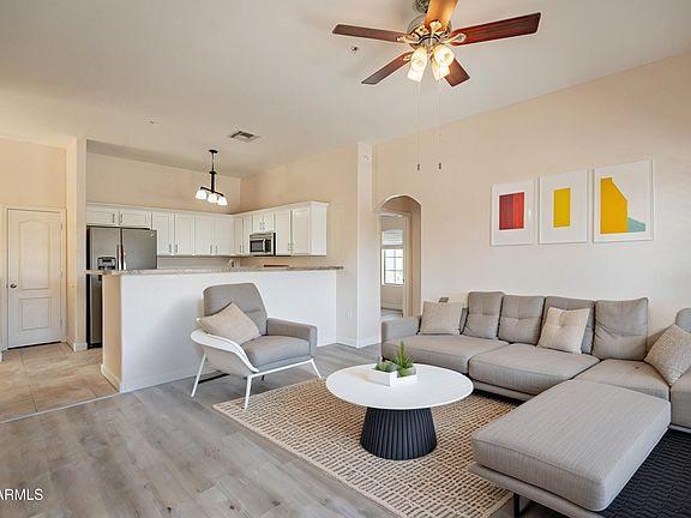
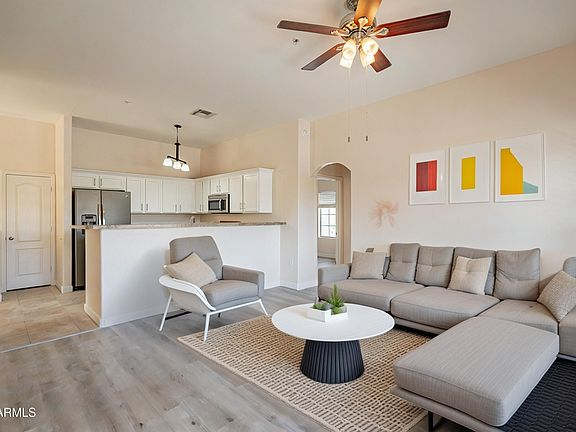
+ wall sculpture [366,195,401,230]
